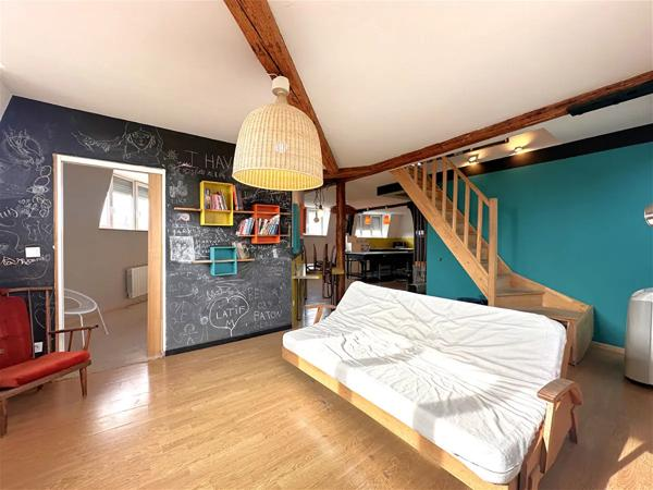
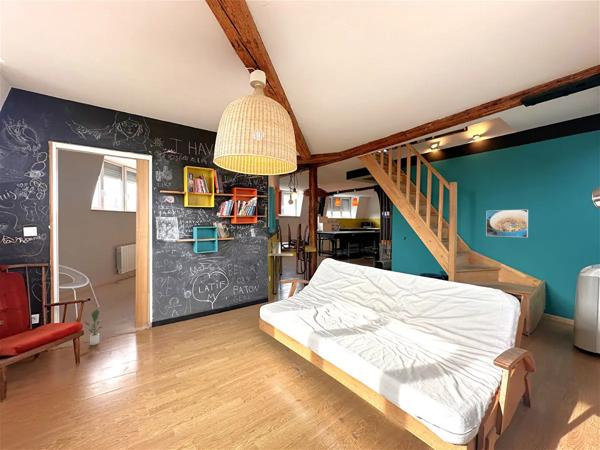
+ potted plant [83,308,104,346]
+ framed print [485,209,529,238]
